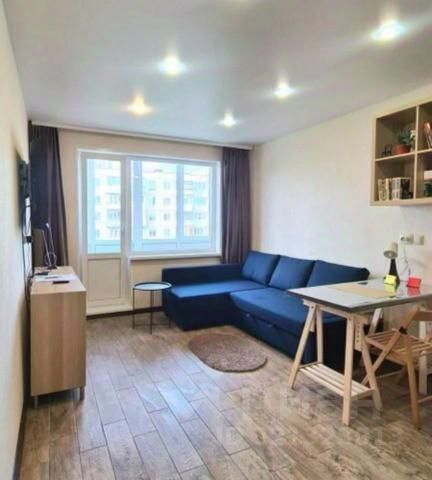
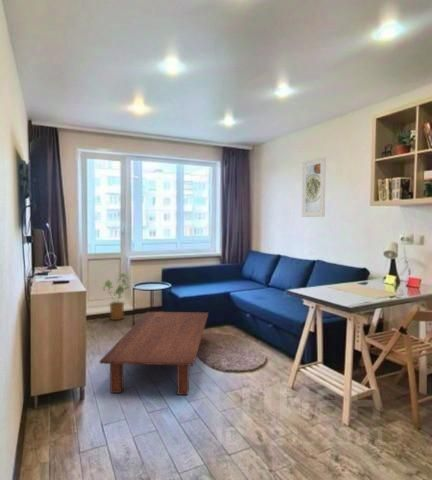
+ house plant [102,272,131,321]
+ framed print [301,156,327,218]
+ coffee table [99,311,209,396]
